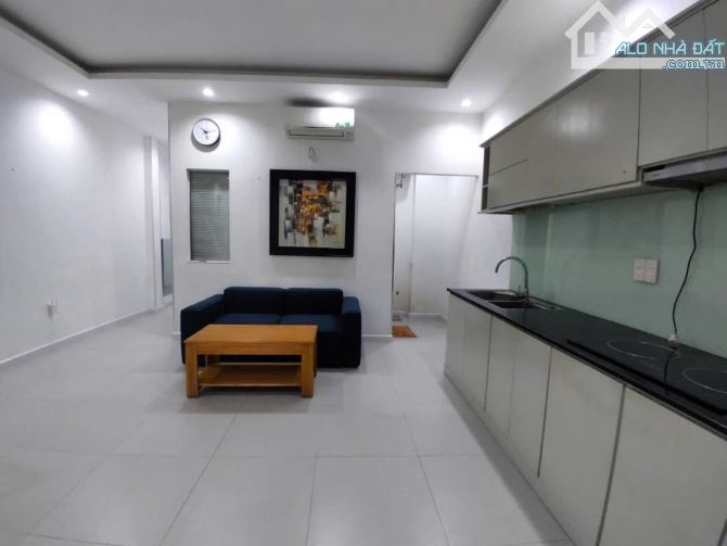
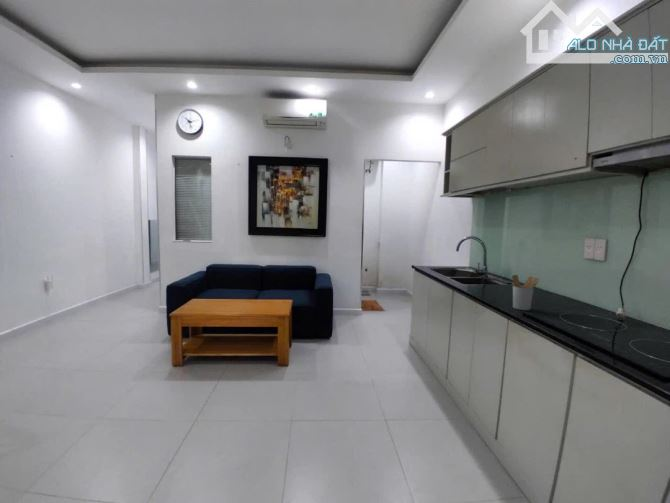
+ utensil holder [511,274,541,311]
